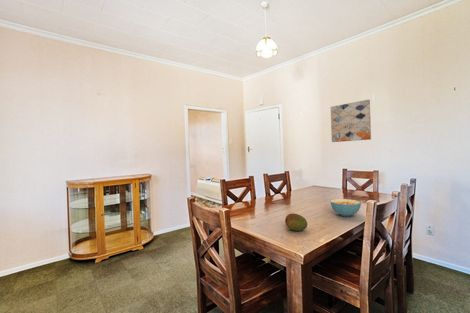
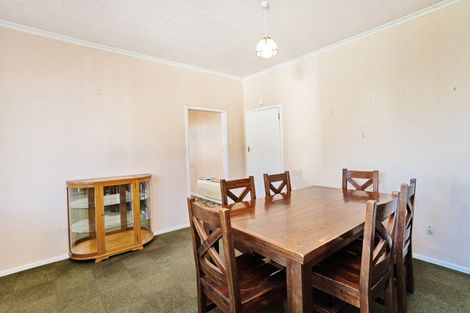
- wall art [330,99,372,143]
- fruit [284,212,308,232]
- cereal bowl [329,198,362,217]
